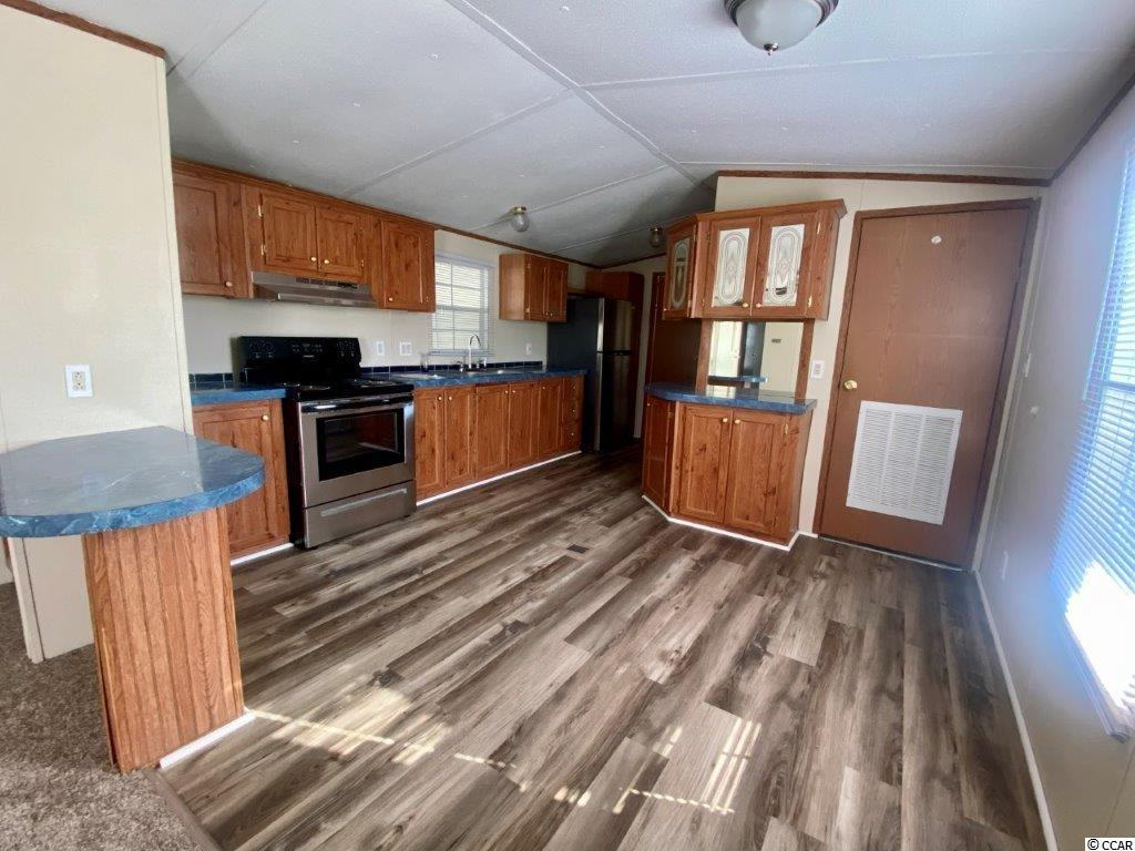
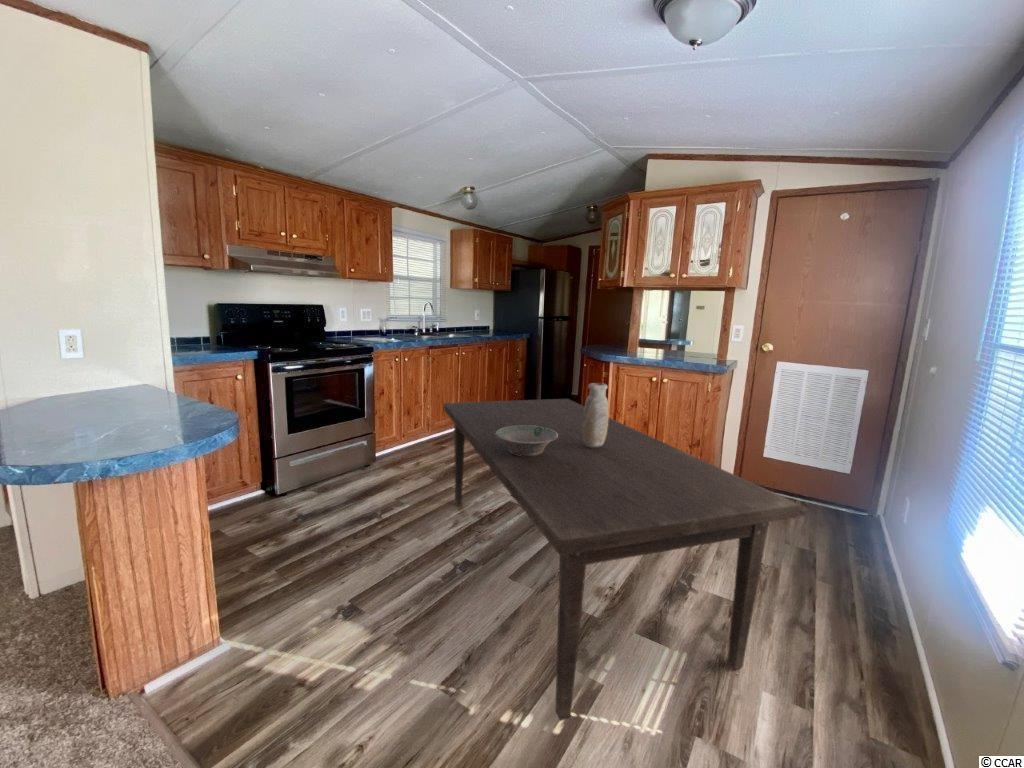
+ bowl [495,425,558,456]
+ vase [582,382,609,448]
+ dining table [442,398,801,722]
